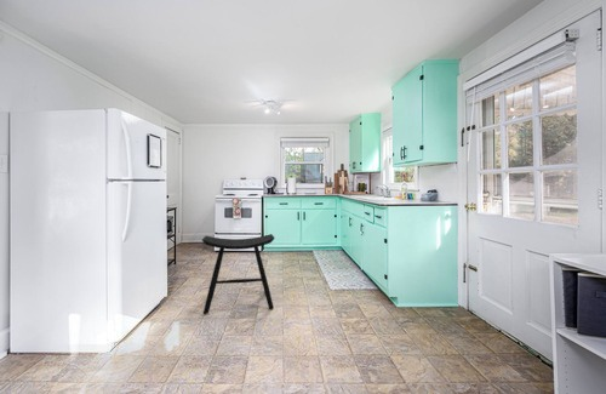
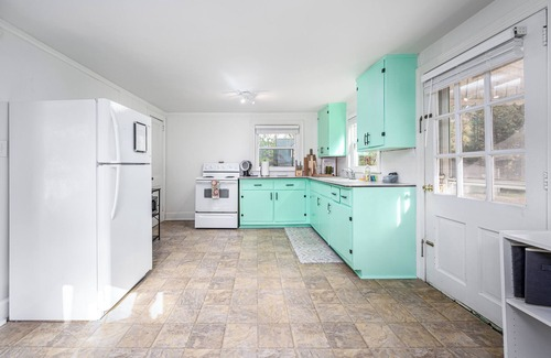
- stool [201,233,275,315]
